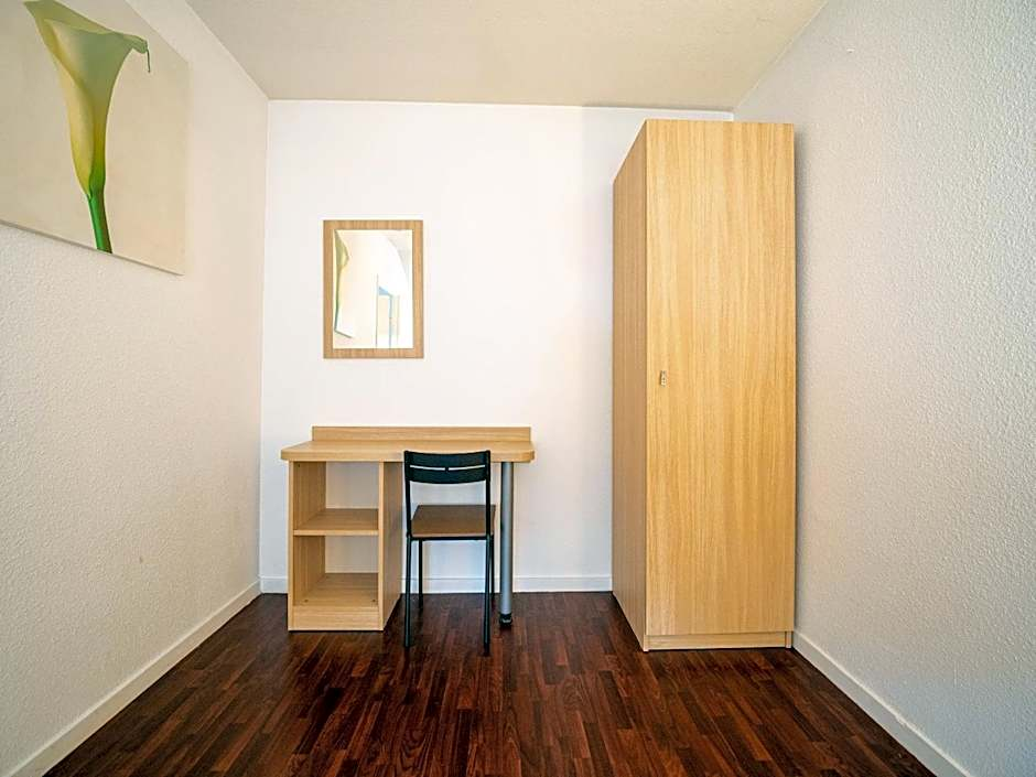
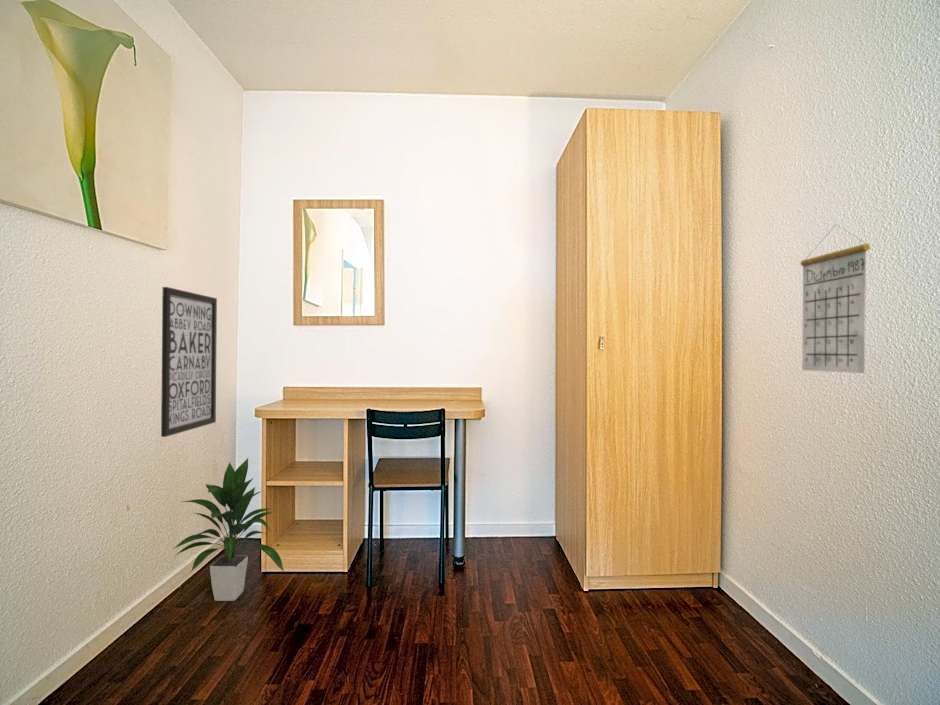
+ calendar [799,223,871,374]
+ wall art [160,286,218,438]
+ indoor plant [172,456,285,602]
